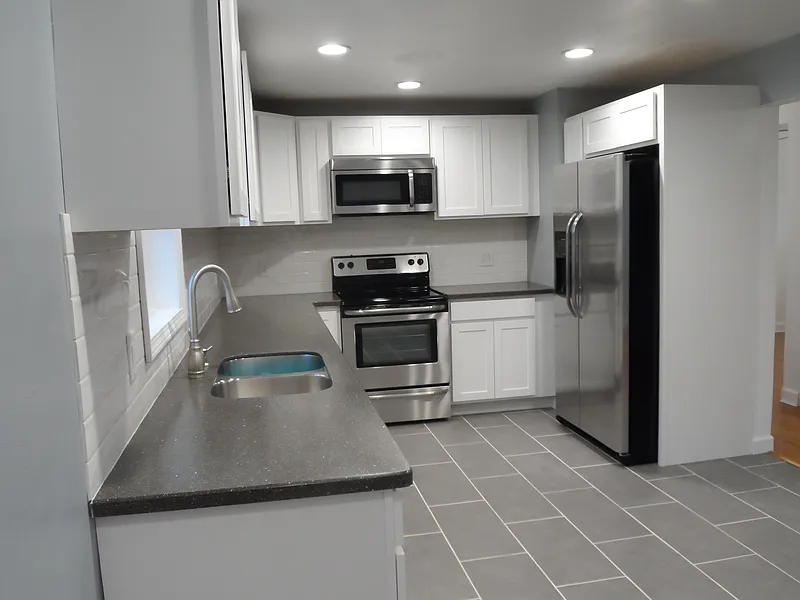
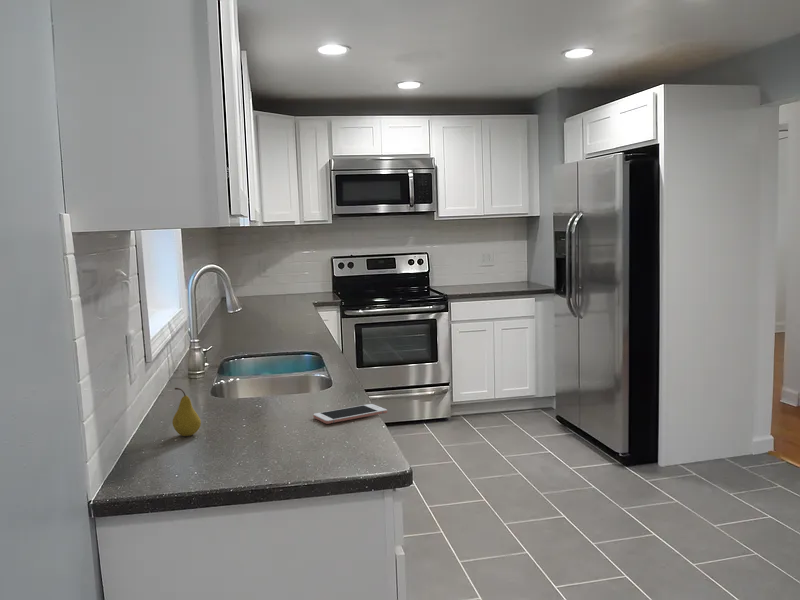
+ fruit [172,387,202,437]
+ cell phone [312,403,388,425]
